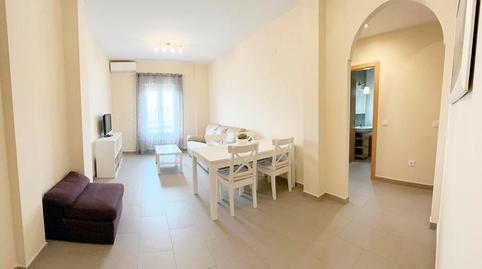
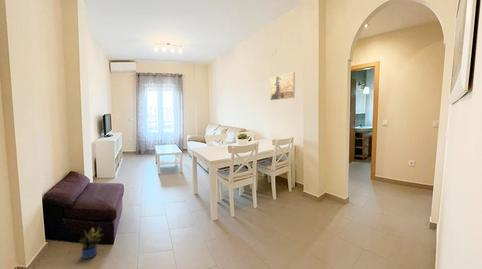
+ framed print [269,71,296,101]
+ potted plant [79,225,104,260]
